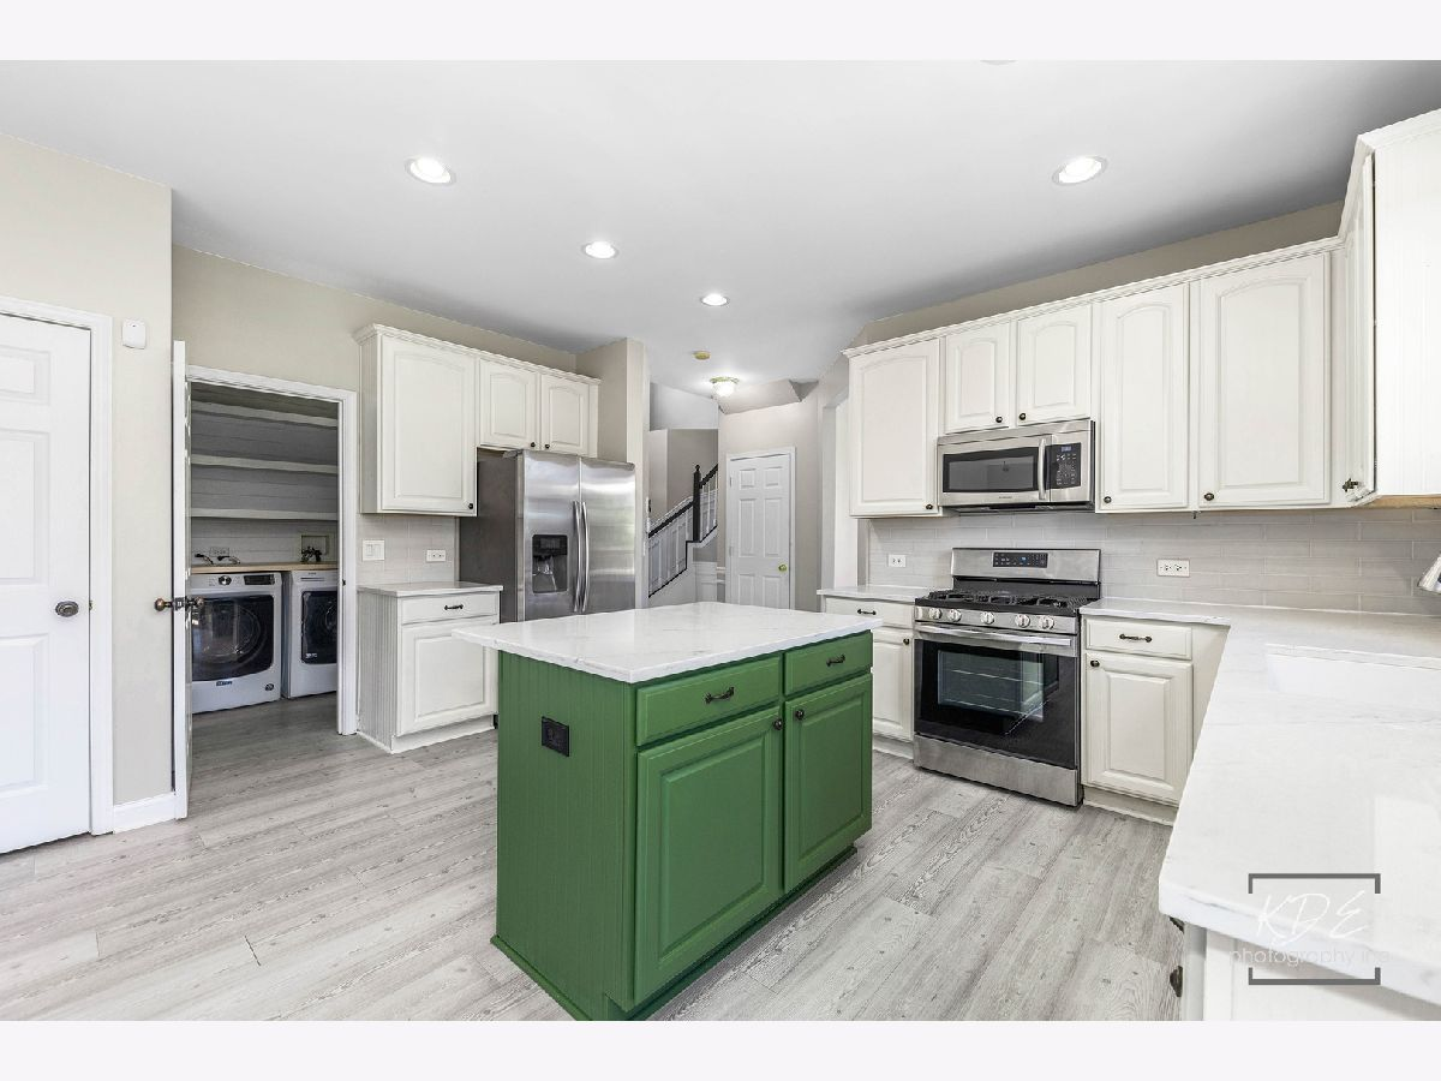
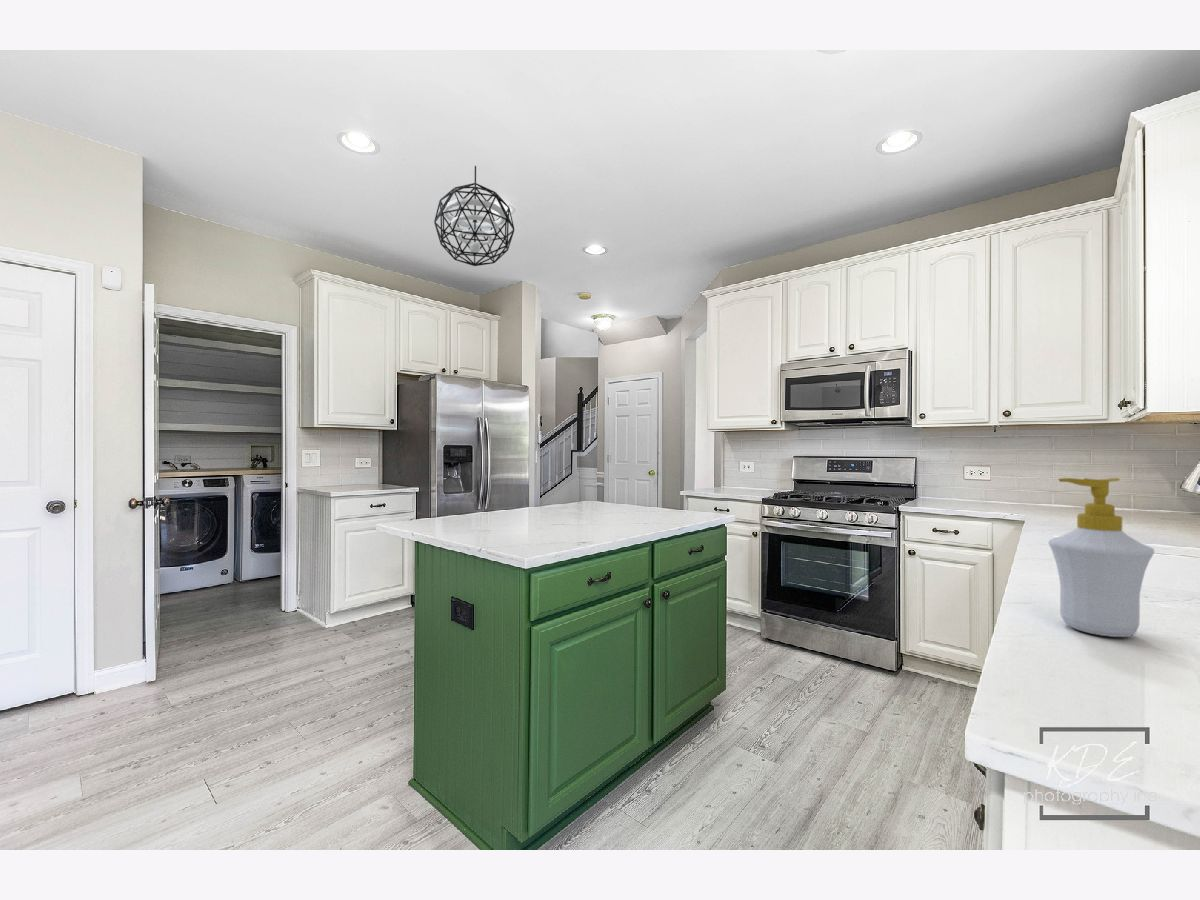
+ soap bottle [1048,477,1155,638]
+ pendant light [433,165,515,267]
